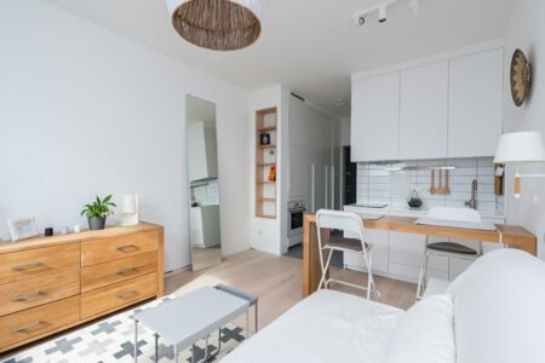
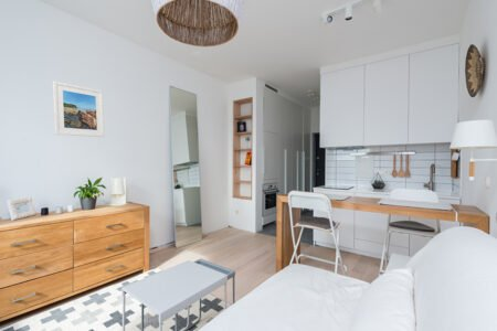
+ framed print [52,81,105,138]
